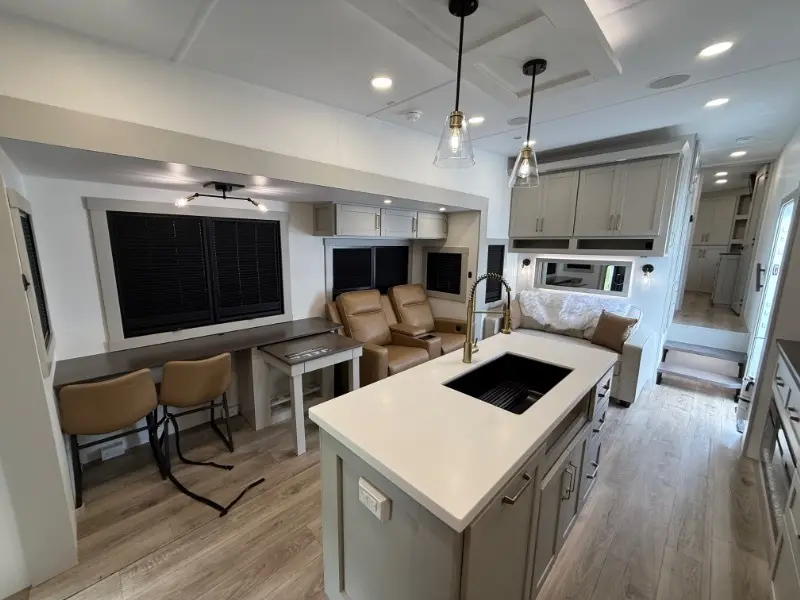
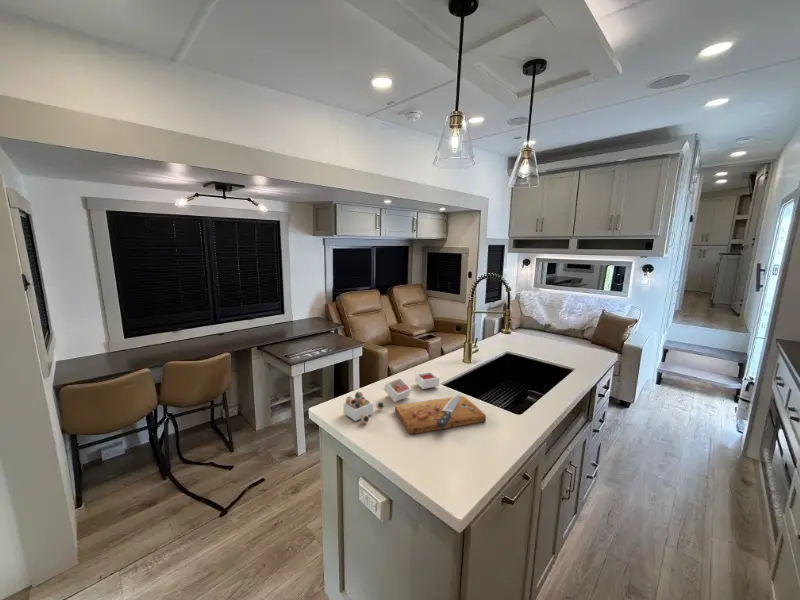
+ cutting board [342,371,487,436]
